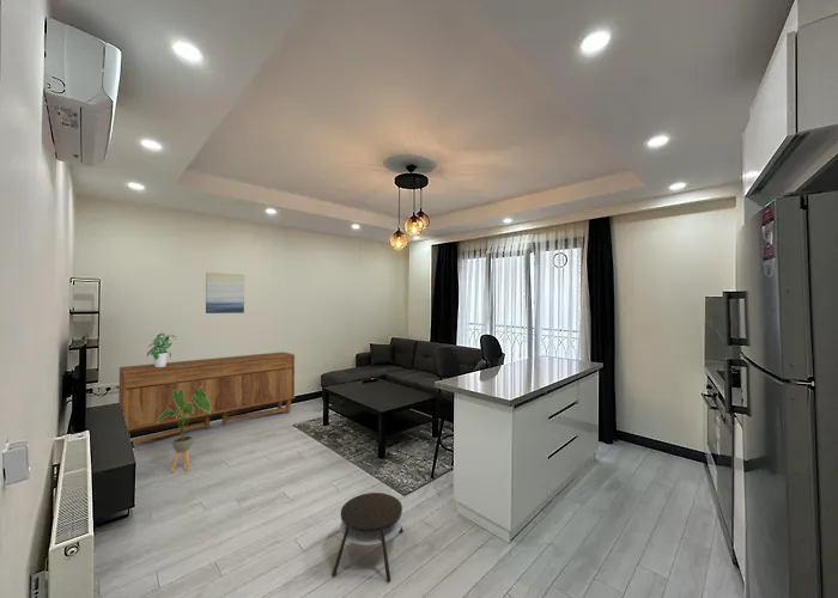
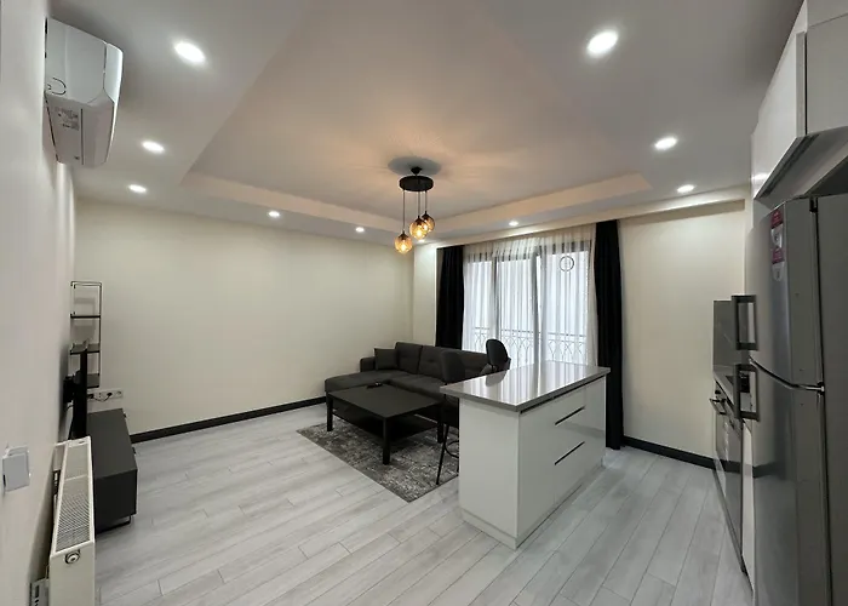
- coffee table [330,492,405,584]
- sideboard [117,350,296,445]
- potted plant [146,331,177,367]
- wall art [205,271,245,315]
- house plant [157,386,211,475]
